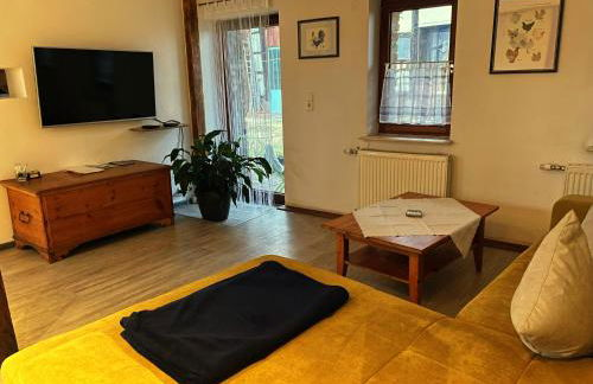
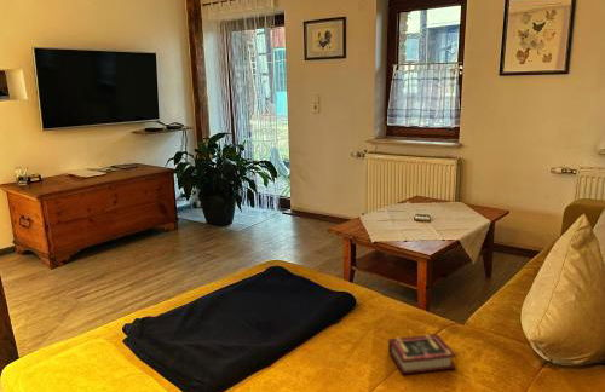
+ book [387,333,457,375]
